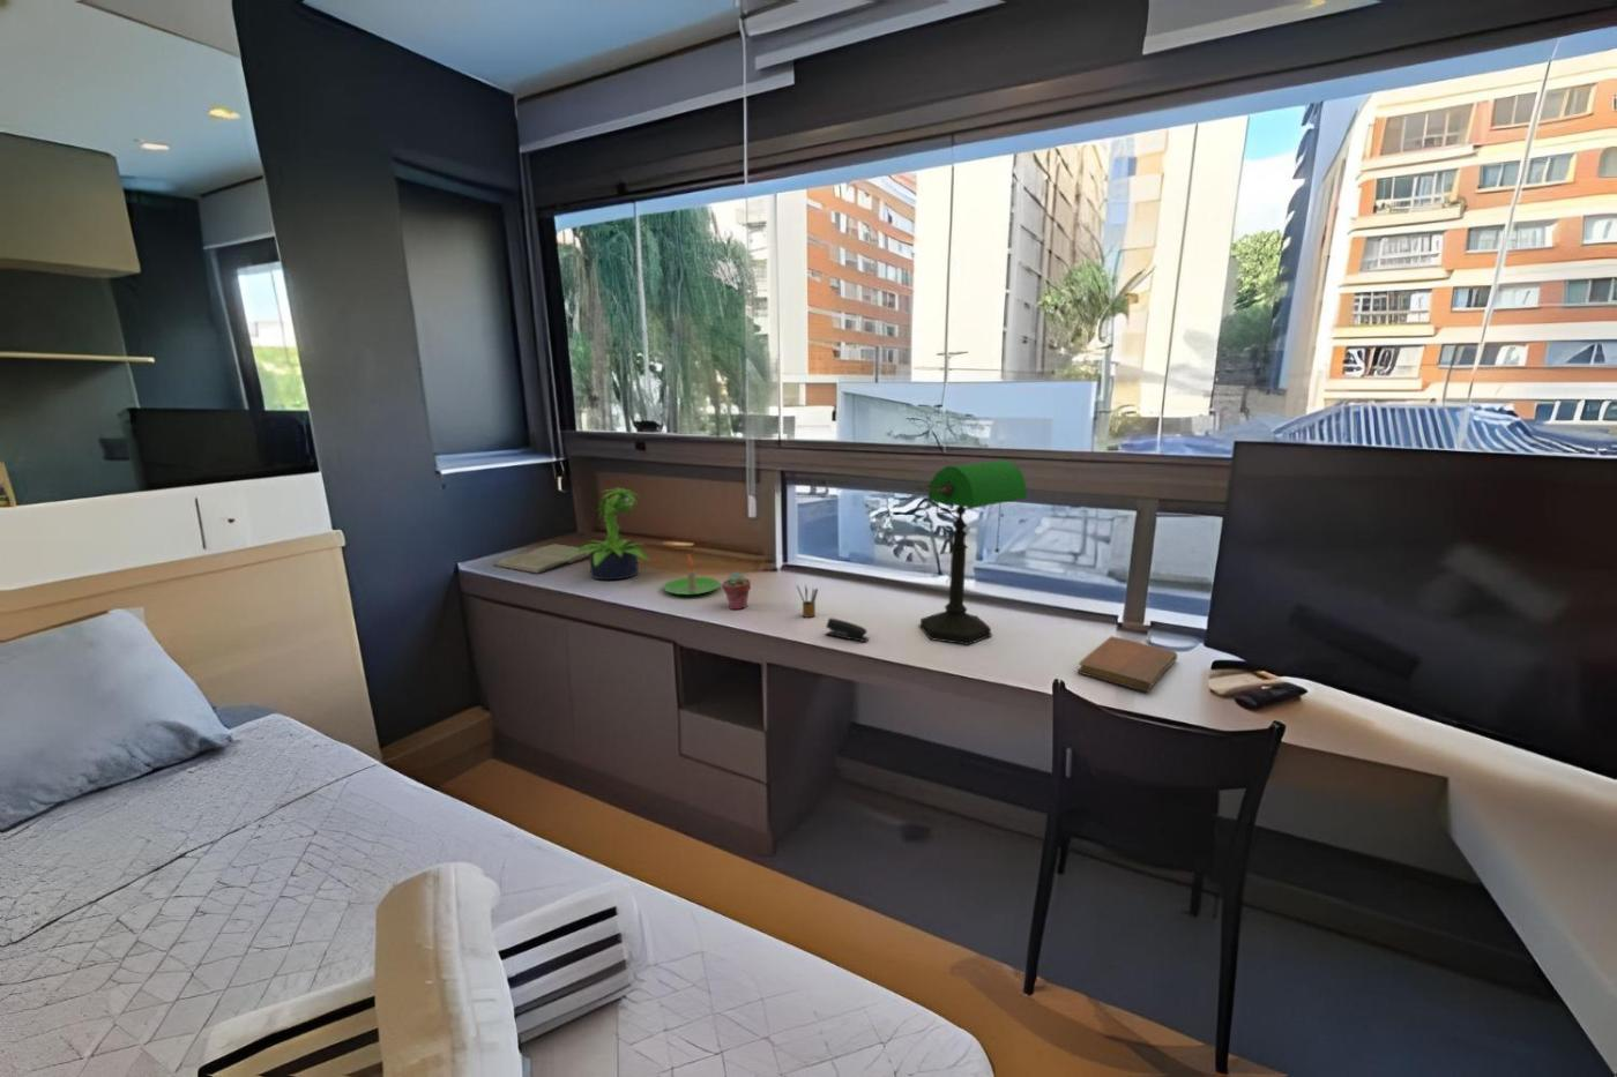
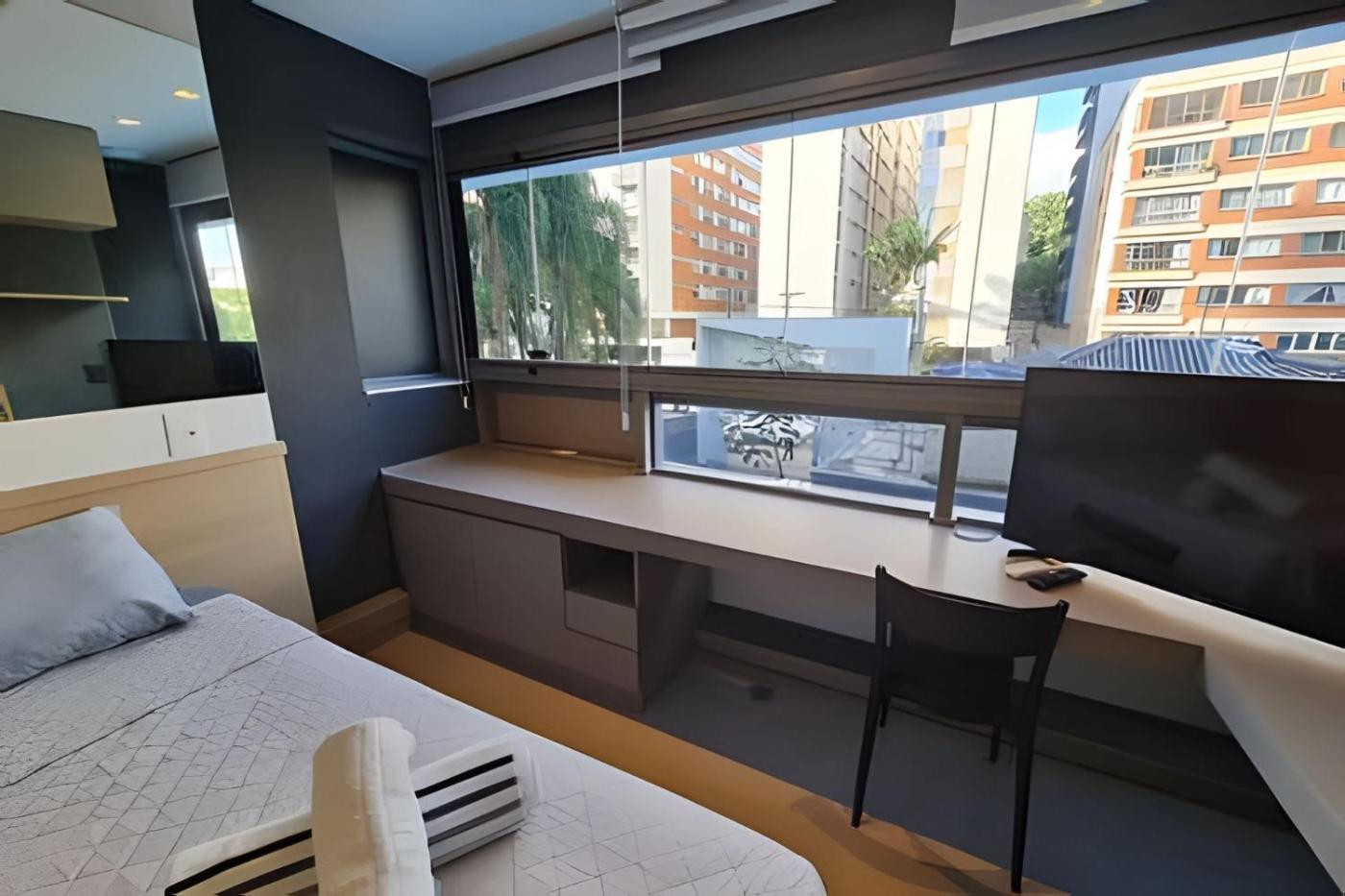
- candle [661,553,721,596]
- book [492,542,589,575]
- potted plant [565,486,659,582]
- desk lamp [912,459,1028,647]
- pencil box [796,583,819,619]
- stapler [825,617,869,643]
- potted succulent [720,570,751,611]
- notebook [1076,635,1178,692]
